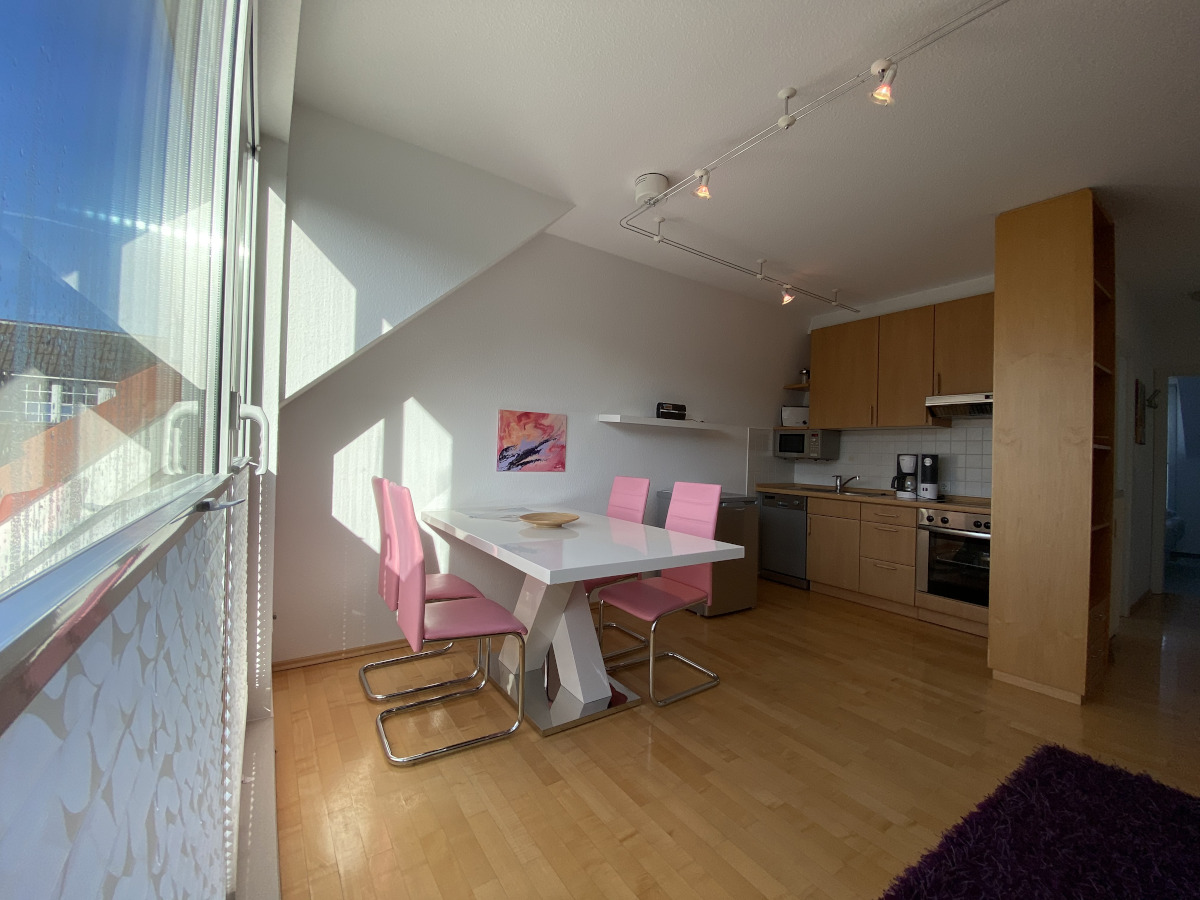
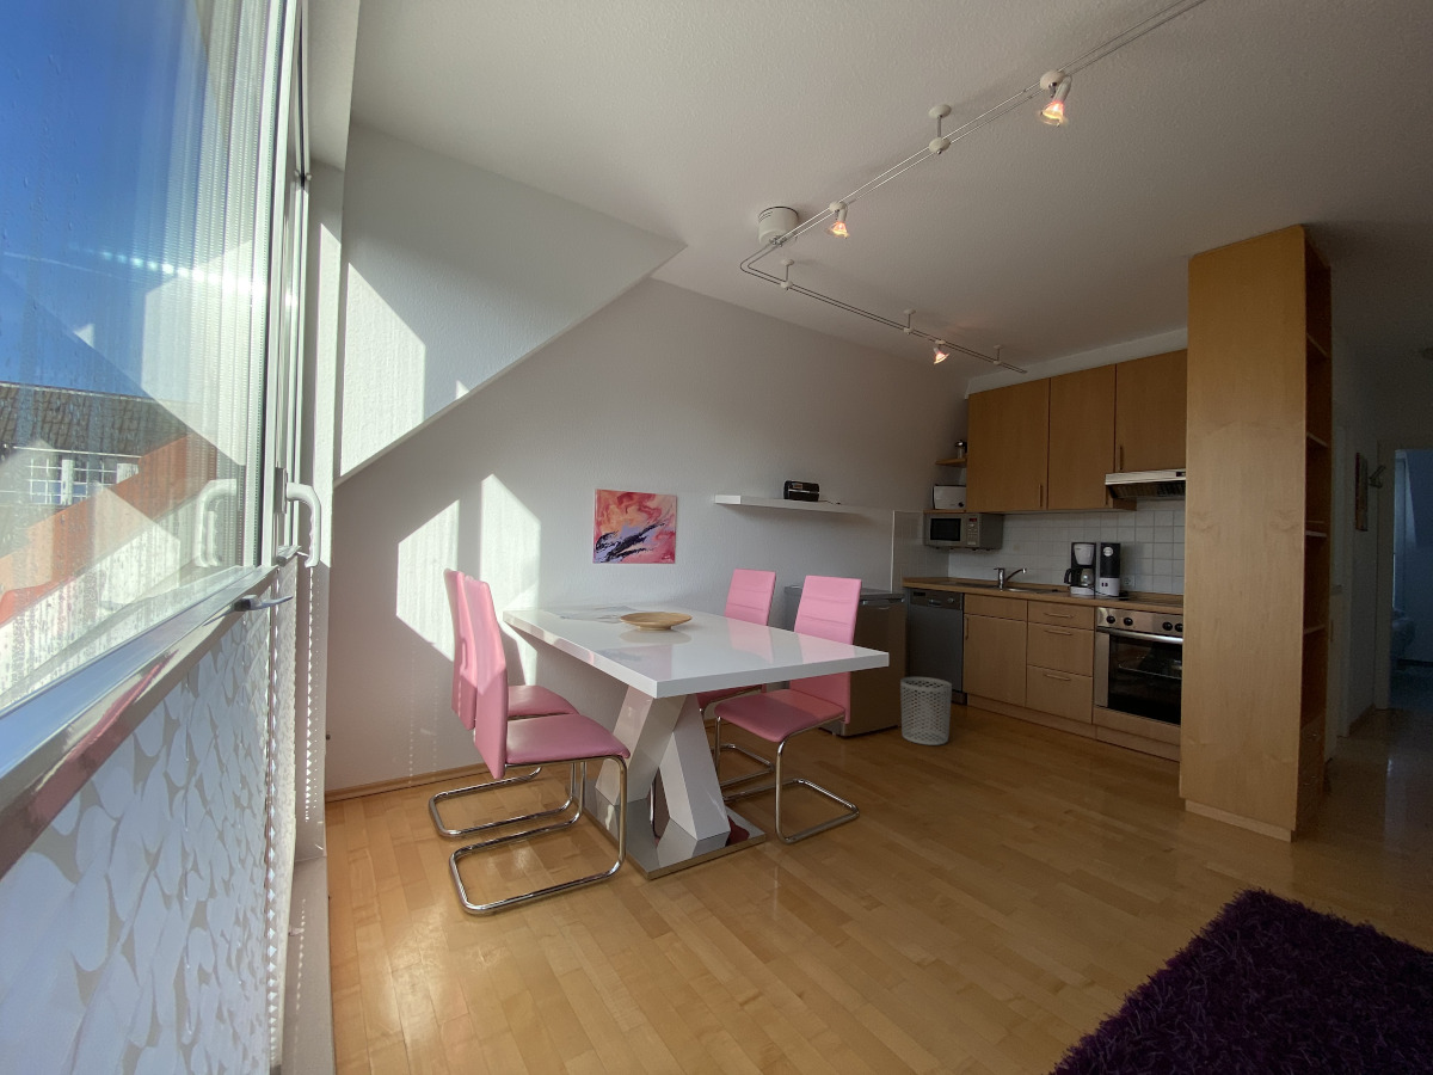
+ waste bin [899,676,953,747]
